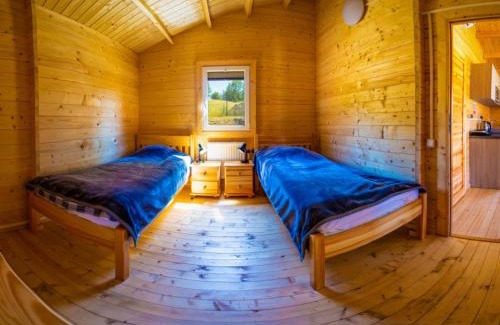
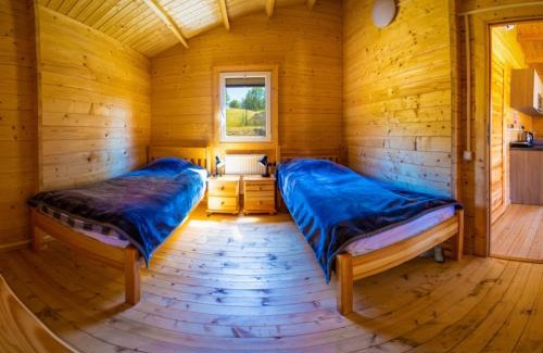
+ boots [418,243,444,263]
